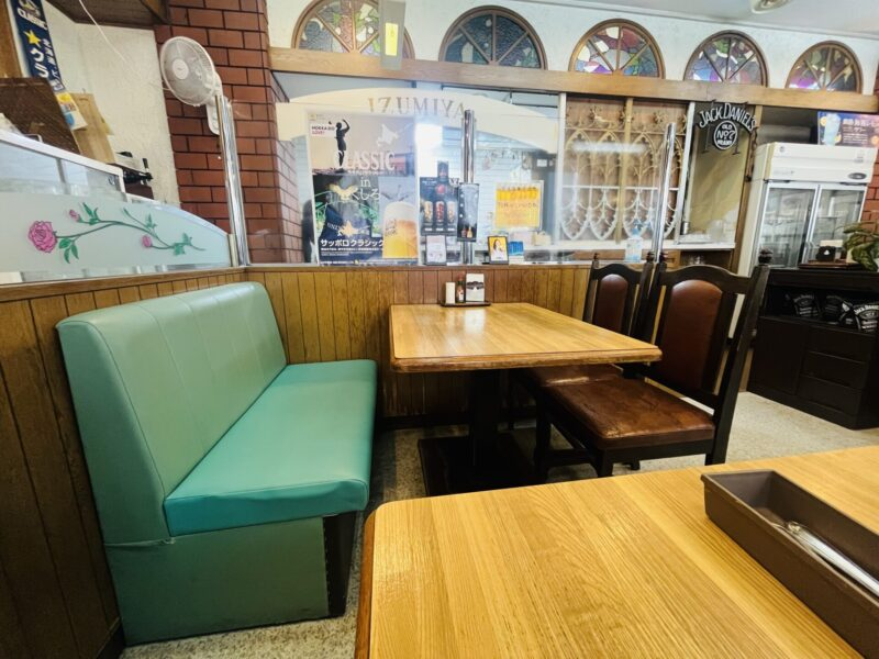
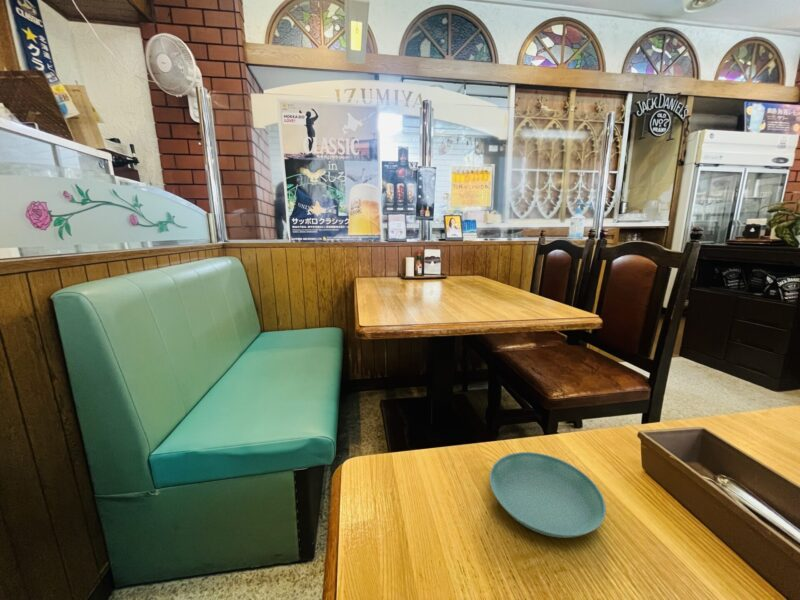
+ saucer [489,451,607,539]
